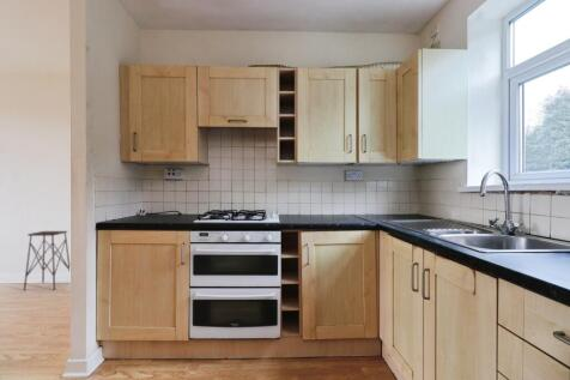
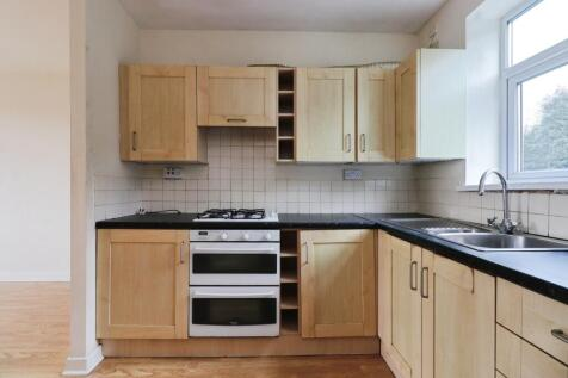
- side table [23,230,71,291]
